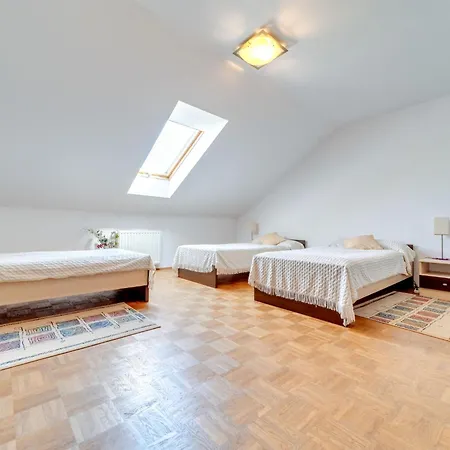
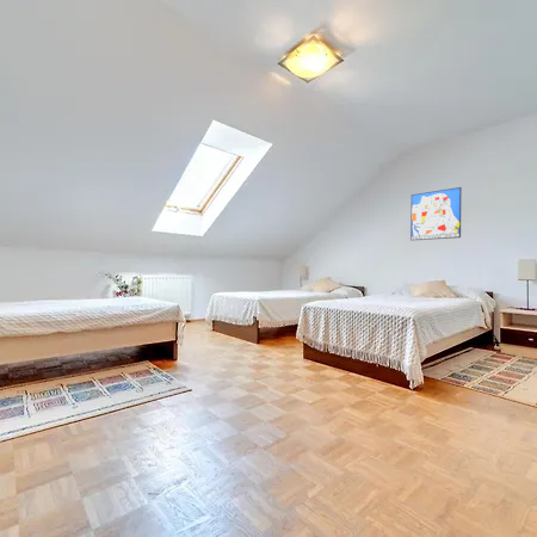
+ wall art [409,186,463,241]
